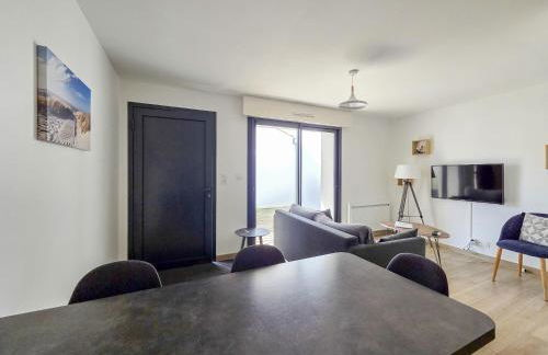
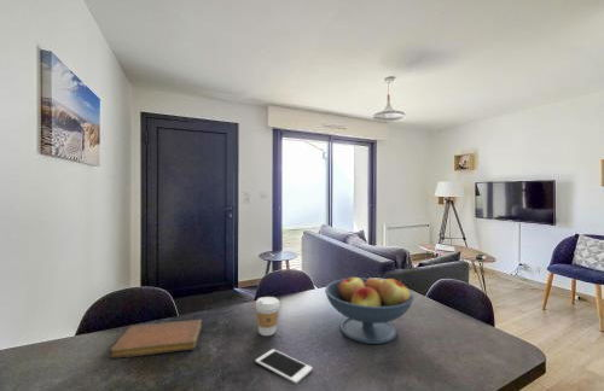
+ cell phone [255,348,314,385]
+ coffee cup [255,296,280,337]
+ notebook [110,319,203,360]
+ fruit bowl [324,275,414,345]
